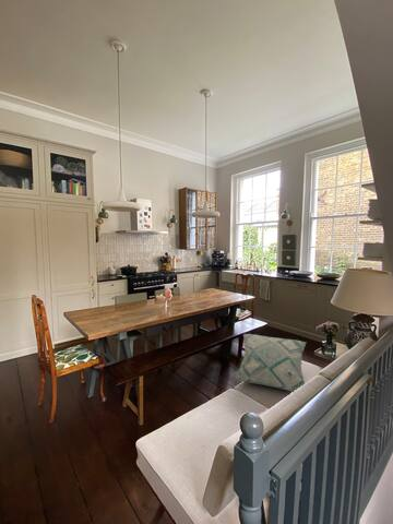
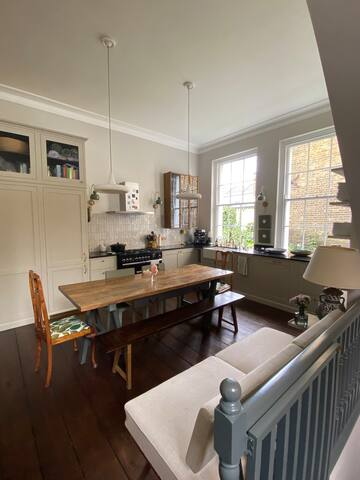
- decorative pillow [230,333,307,393]
